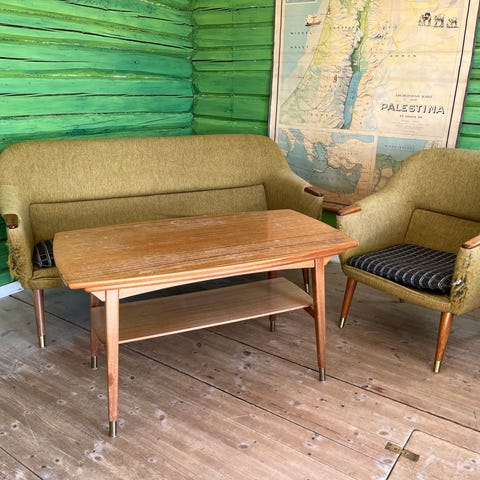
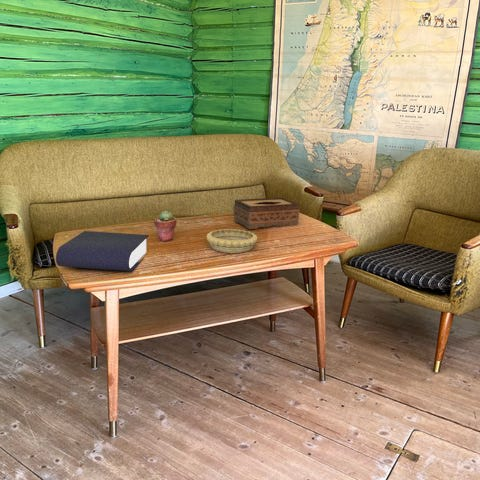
+ potted succulent [153,210,177,242]
+ book [55,230,150,272]
+ decorative bowl [205,228,259,254]
+ tissue box [233,197,300,230]
